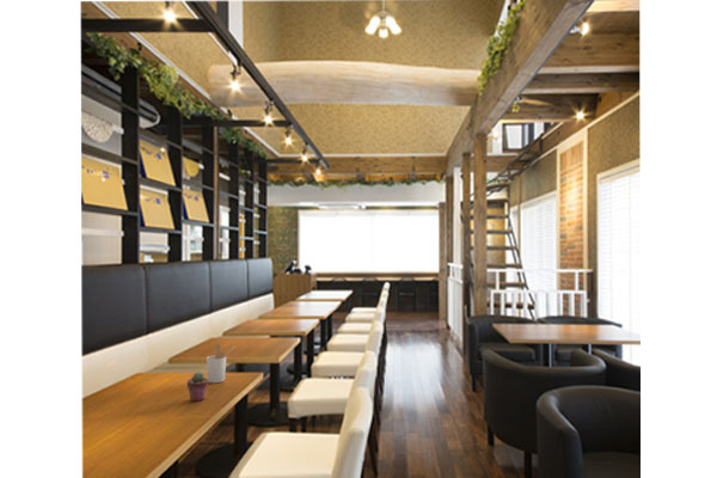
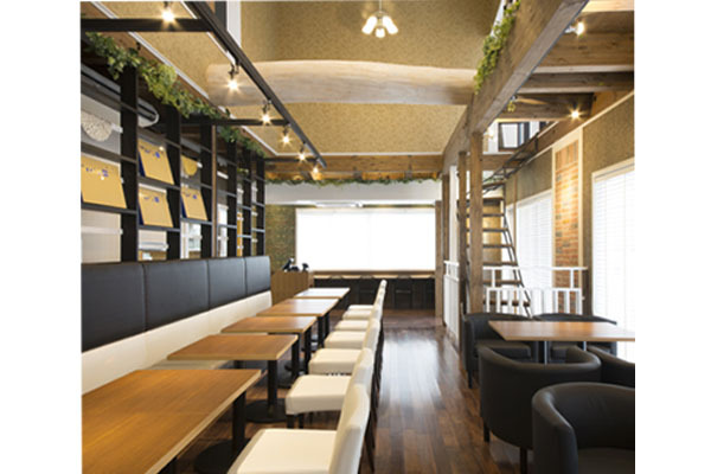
- potted succulent [186,370,209,403]
- utensil holder [206,342,237,384]
